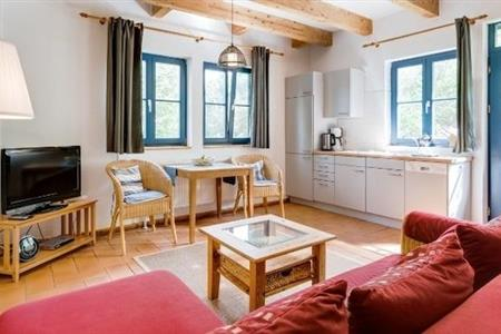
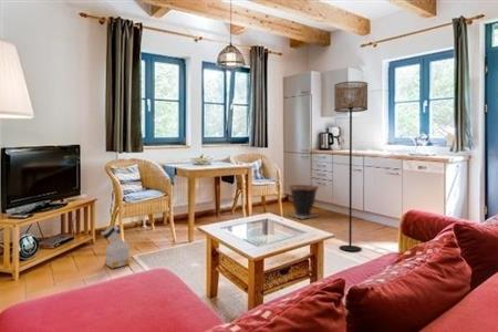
+ bag [100,225,131,269]
+ floor lamp [333,80,369,252]
+ waste bin [287,181,320,219]
